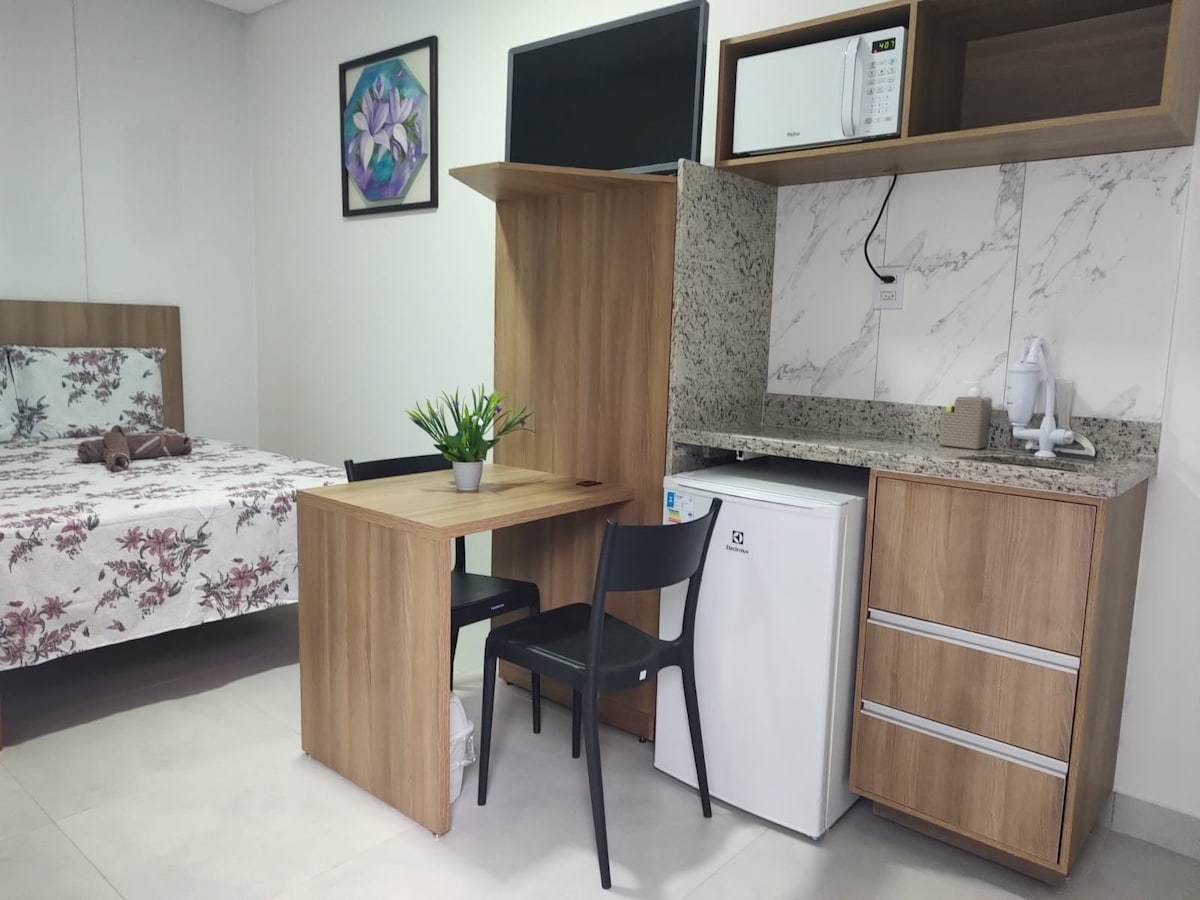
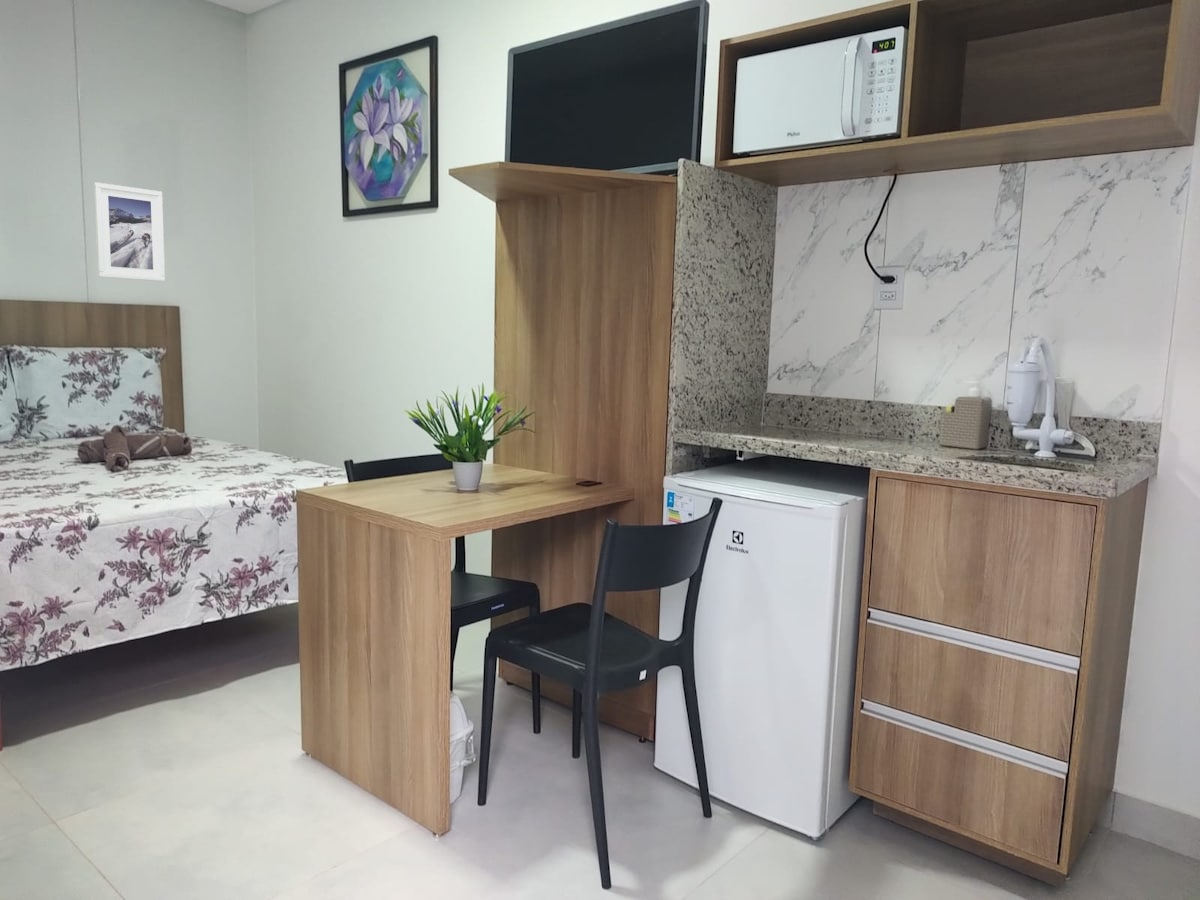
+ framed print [93,181,166,282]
